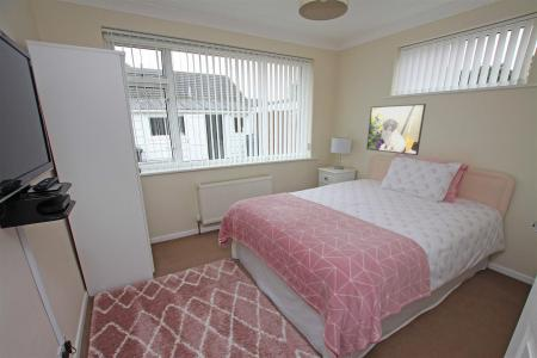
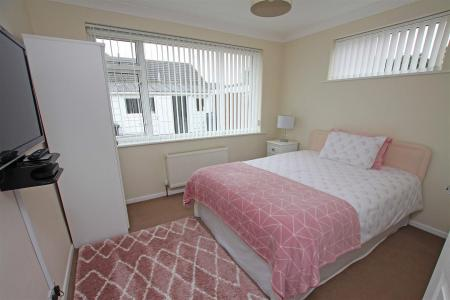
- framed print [366,103,427,156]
